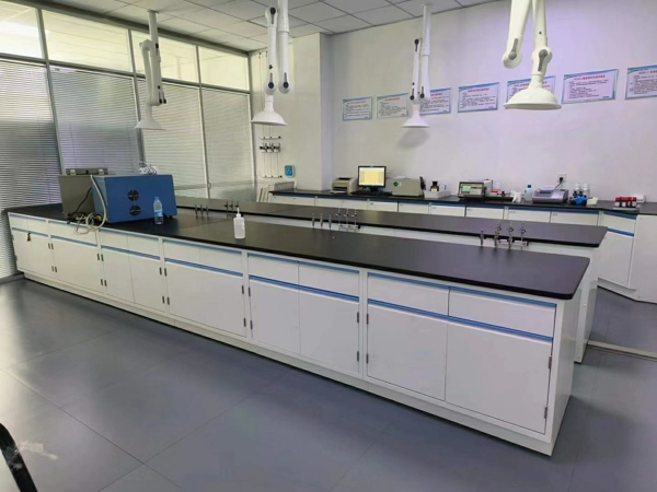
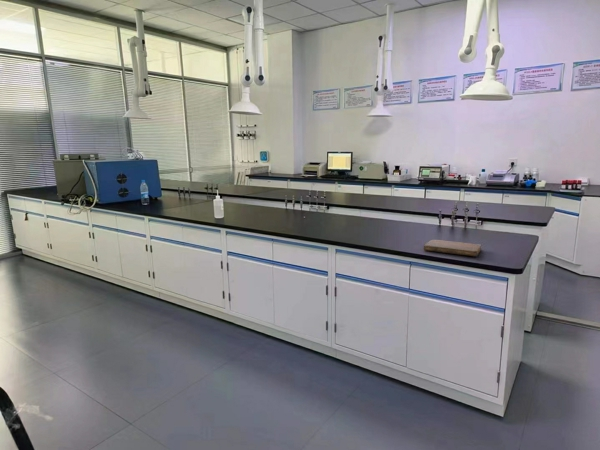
+ notebook [423,239,483,257]
